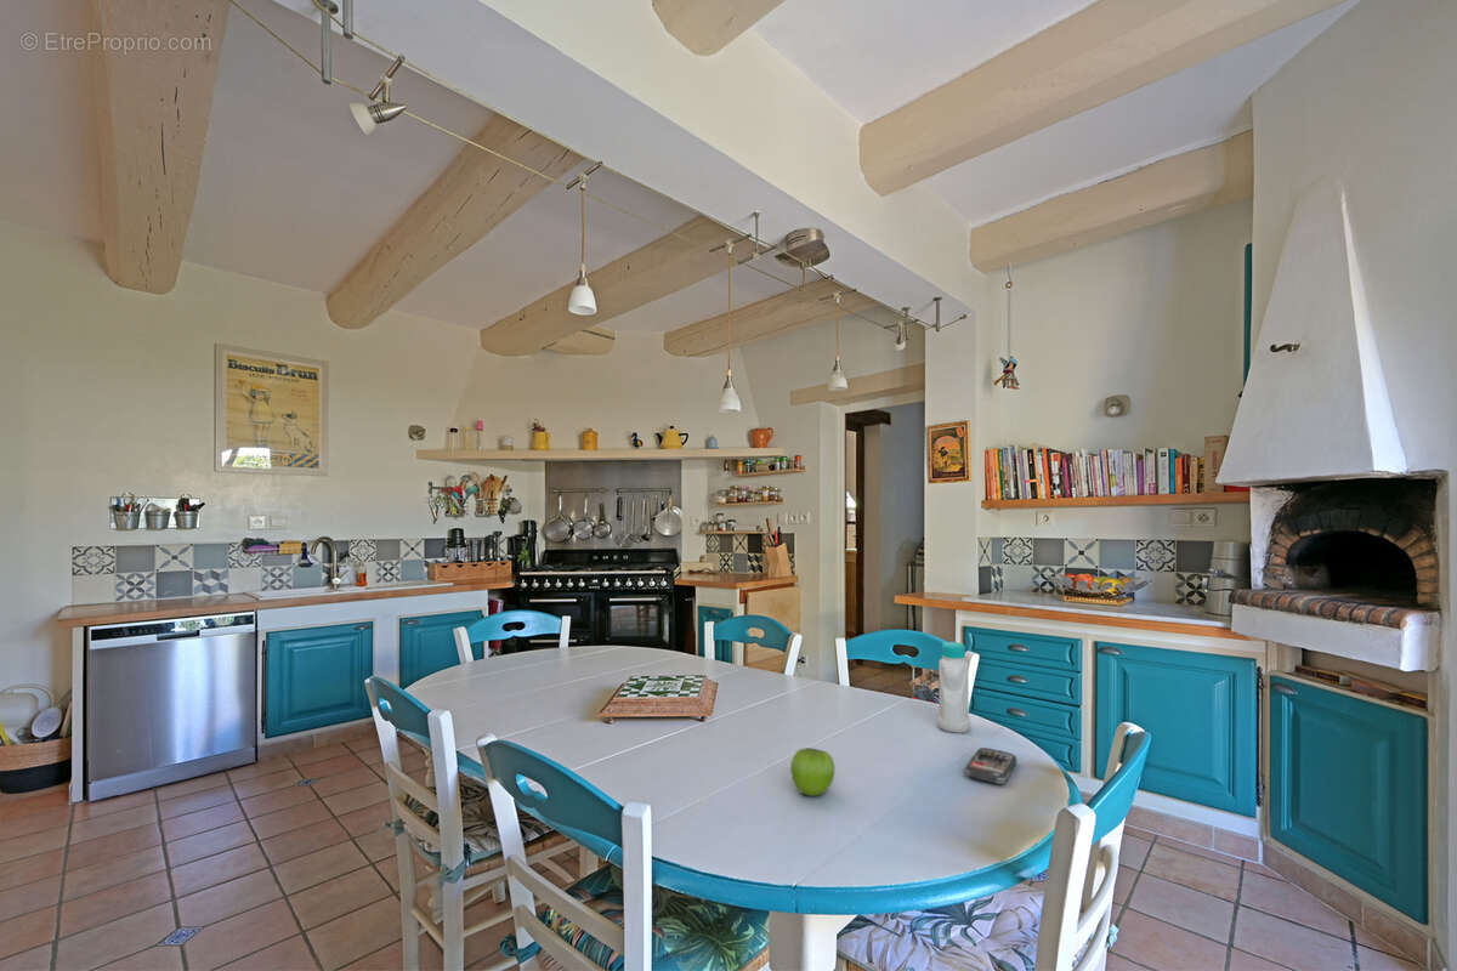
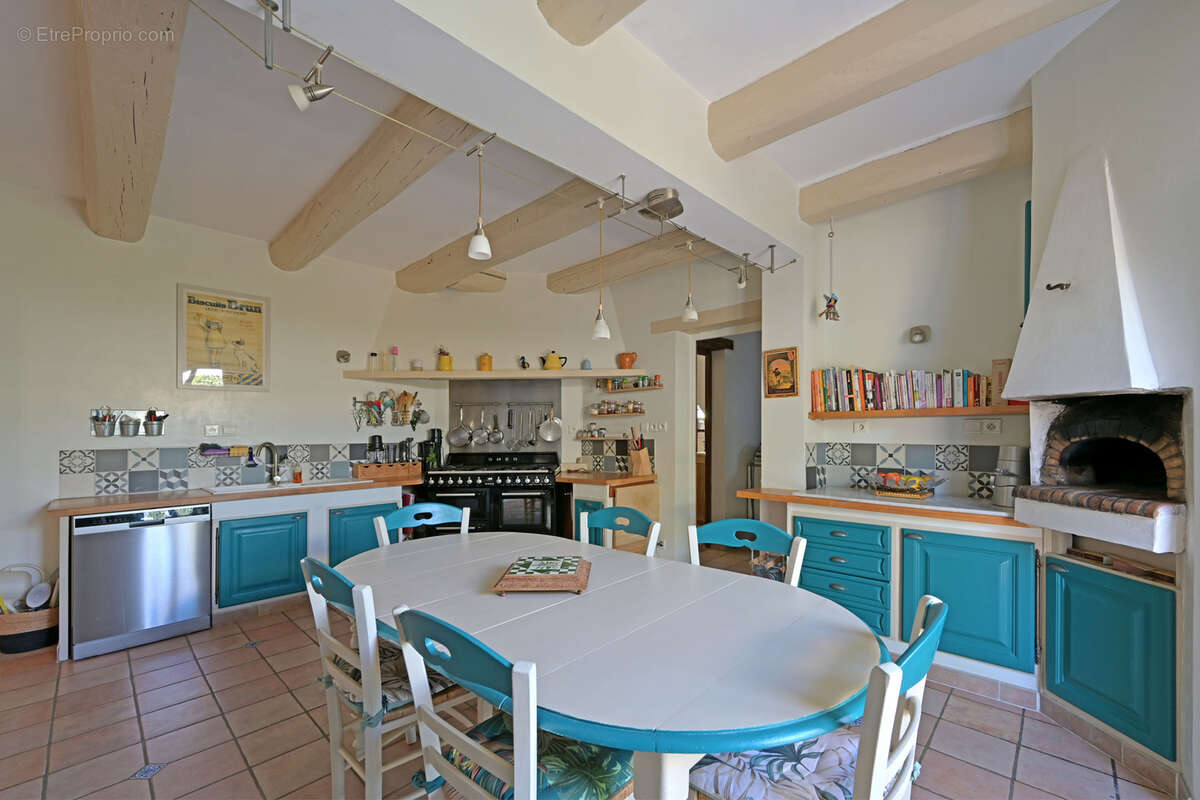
- bottle [936,641,971,734]
- smartphone [963,746,1019,785]
- fruit [789,746,835,797]
